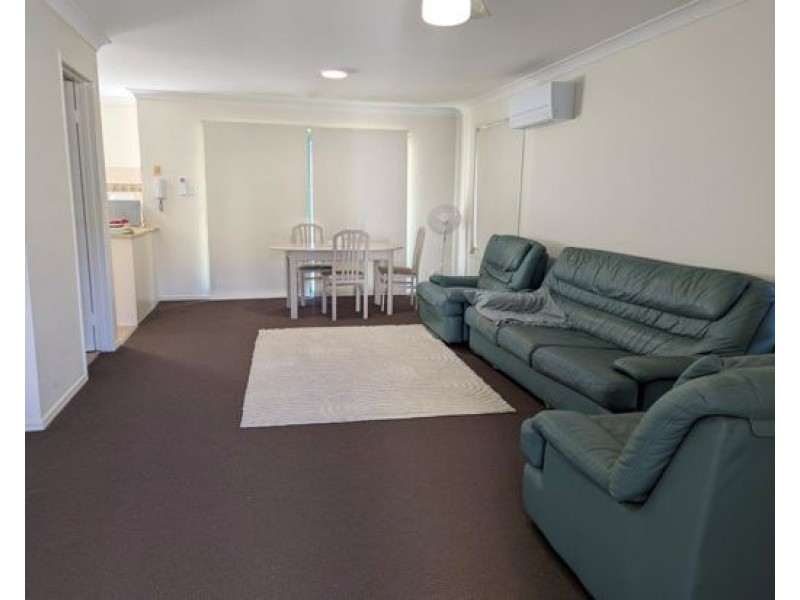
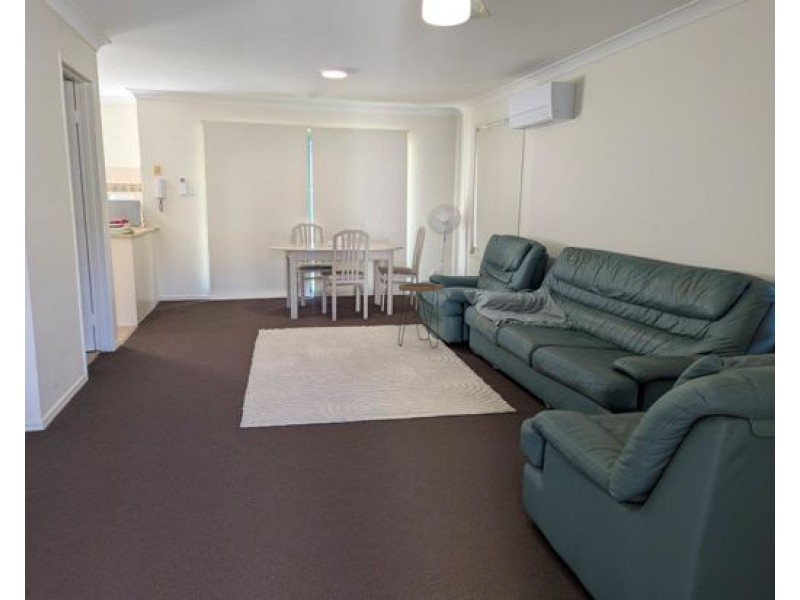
+ side table [397,282,443,349]
